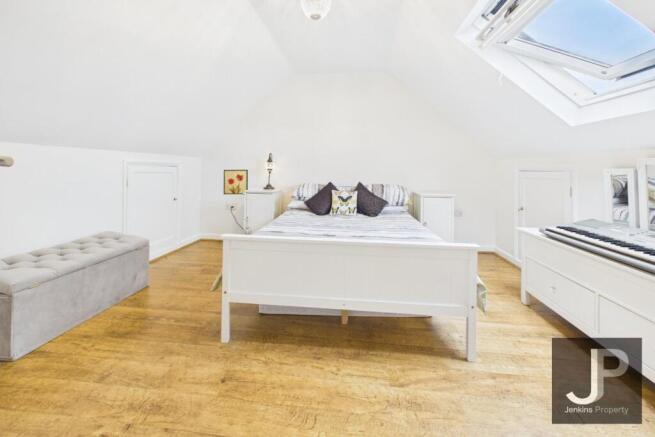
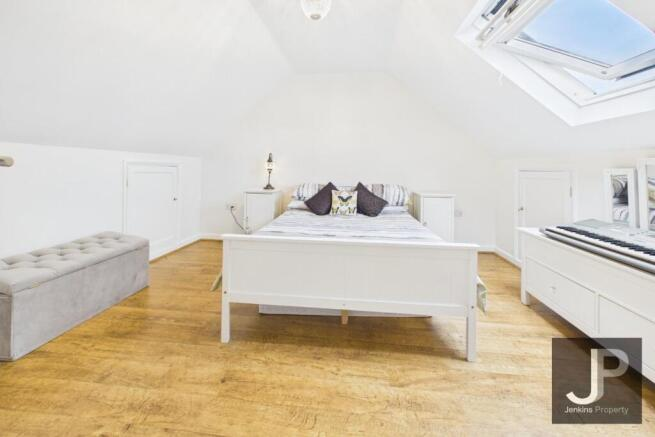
- wall art [223,169,249,195]
